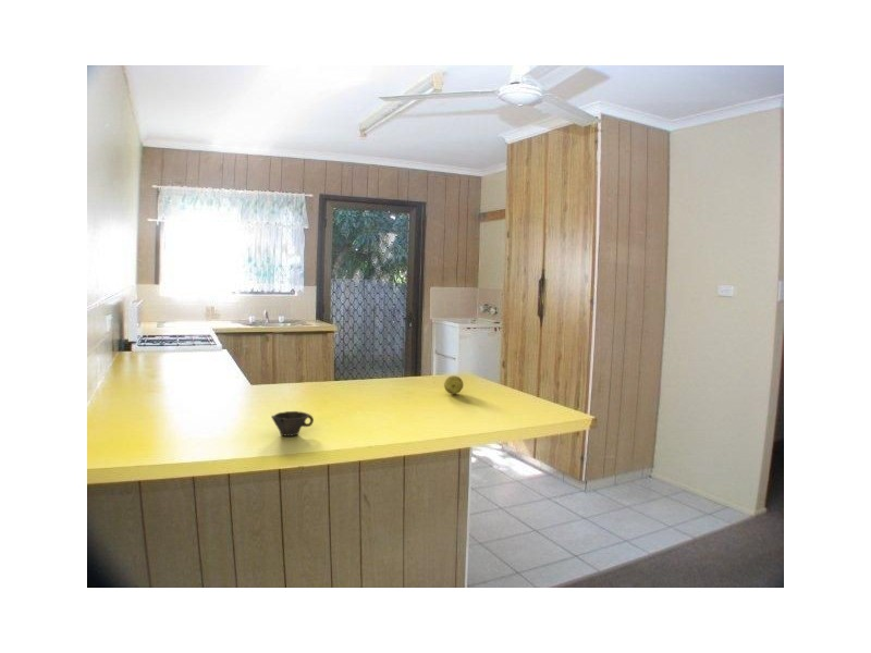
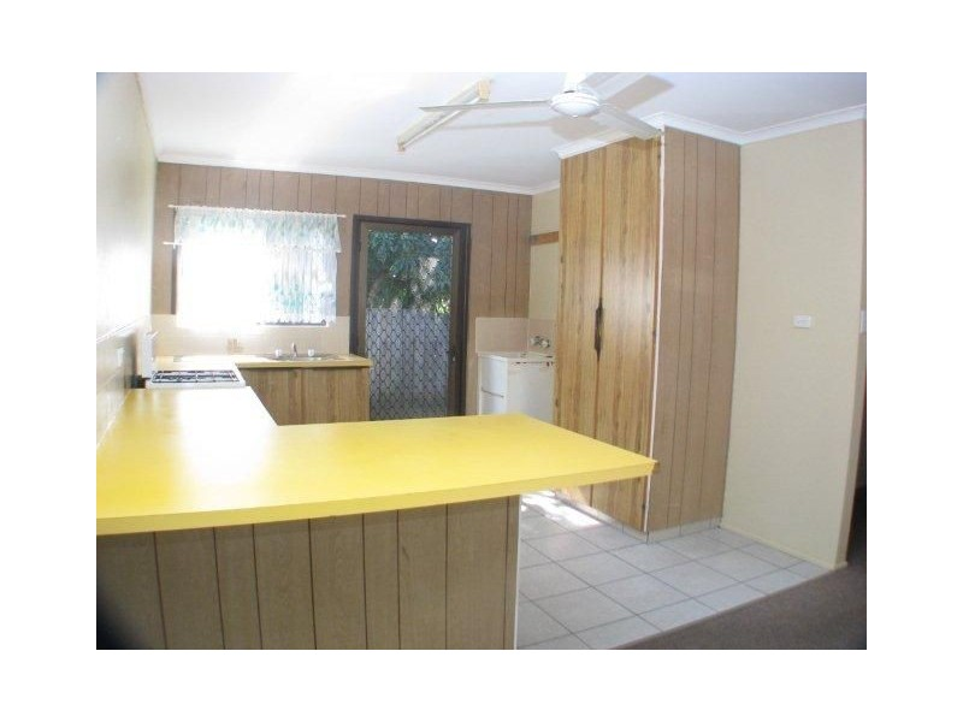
- fruit [443,374,464,395]
- cup [270,410,315,438]
